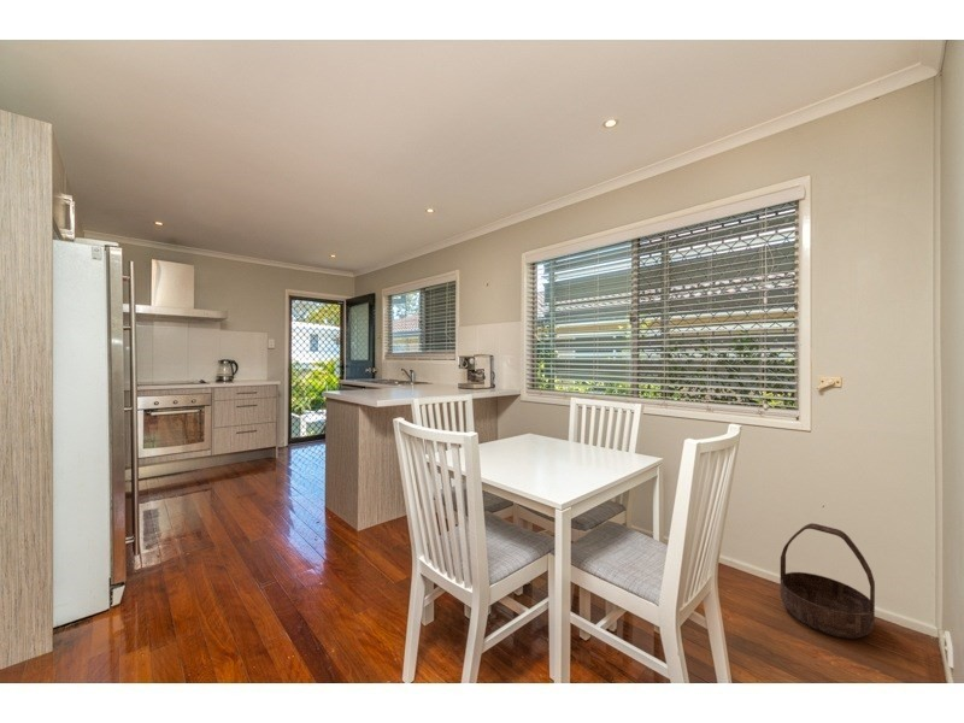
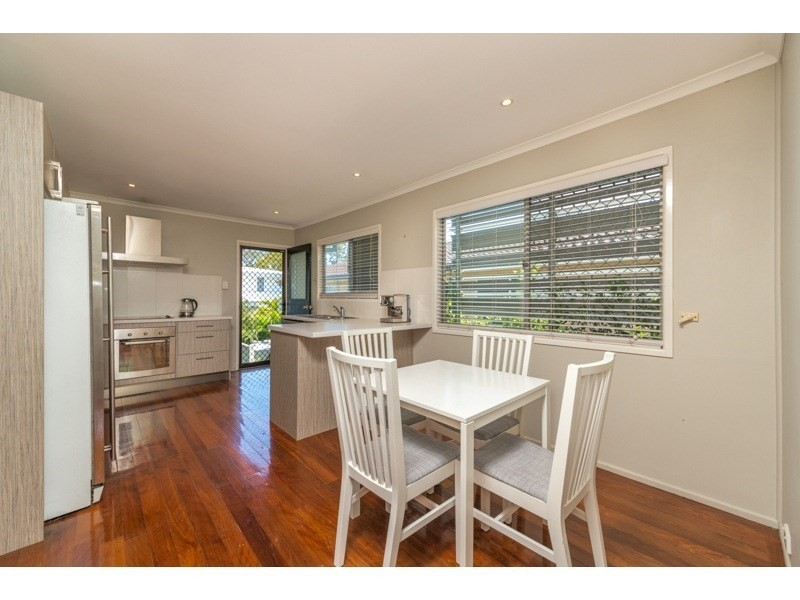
- basket [778,522,876,640]
